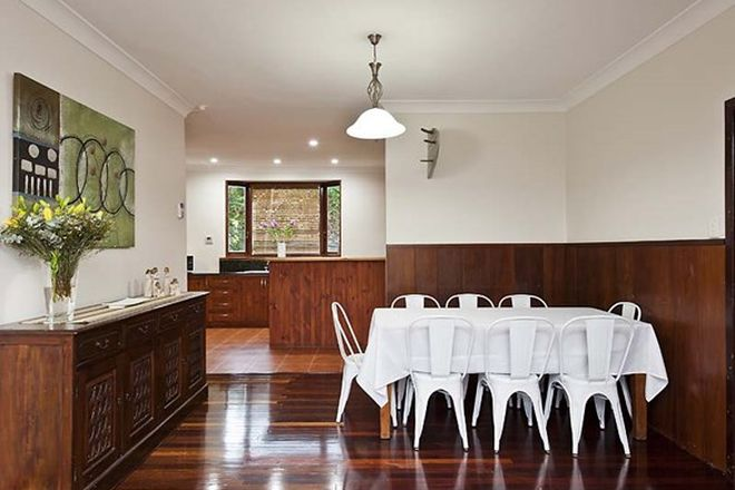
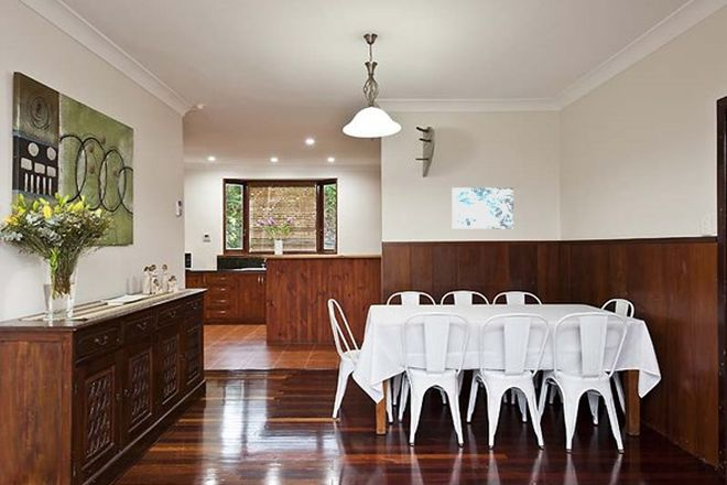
+ wall art [451,187,514,230]
